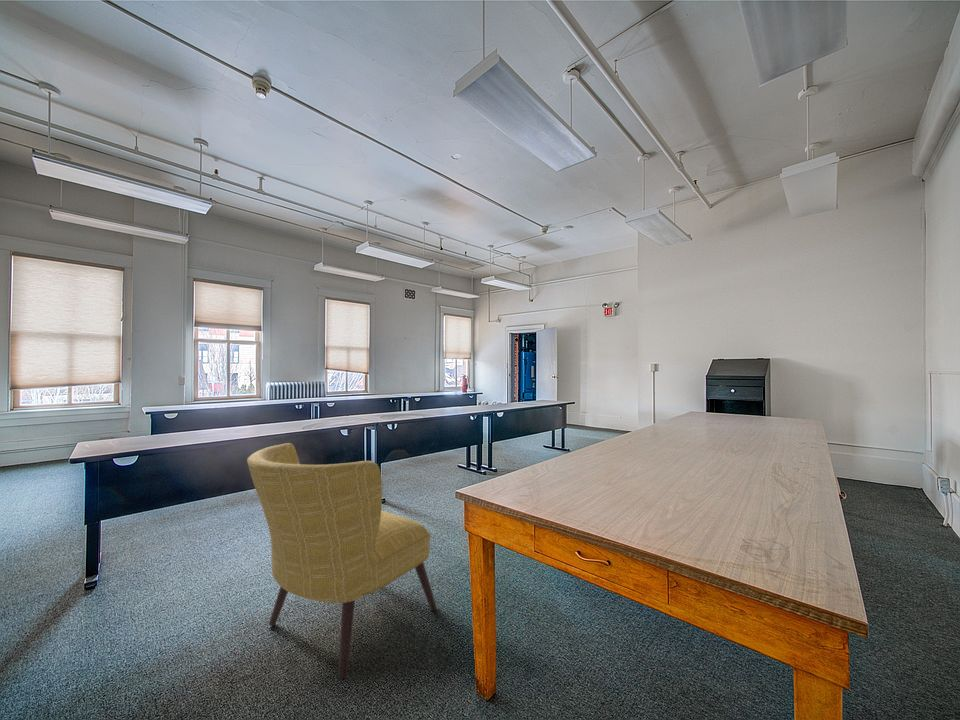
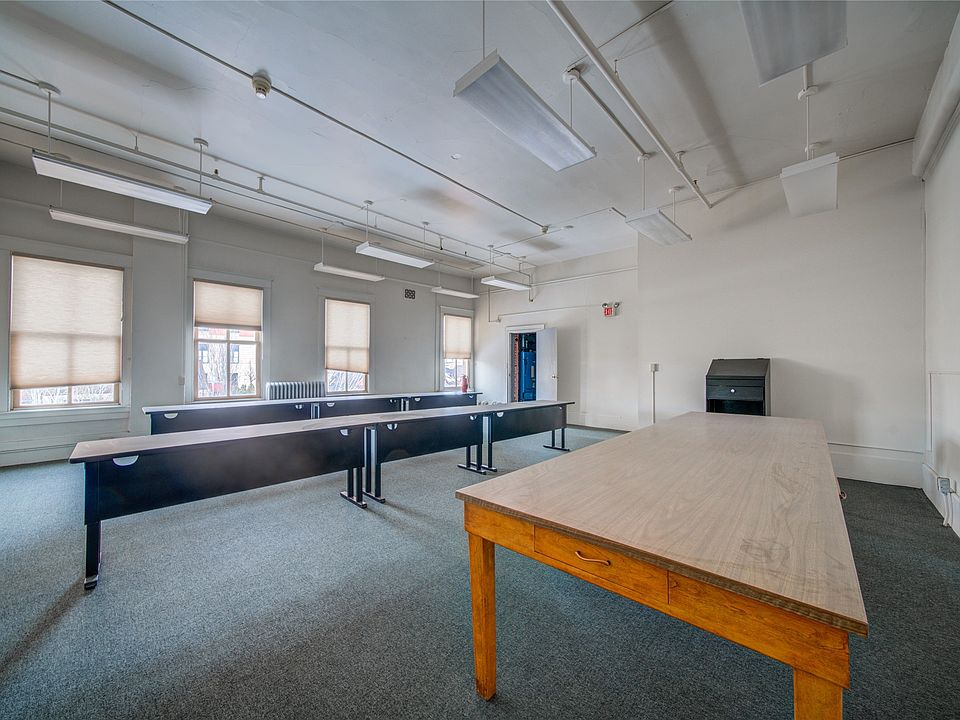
- chair [246,442,438,680]
